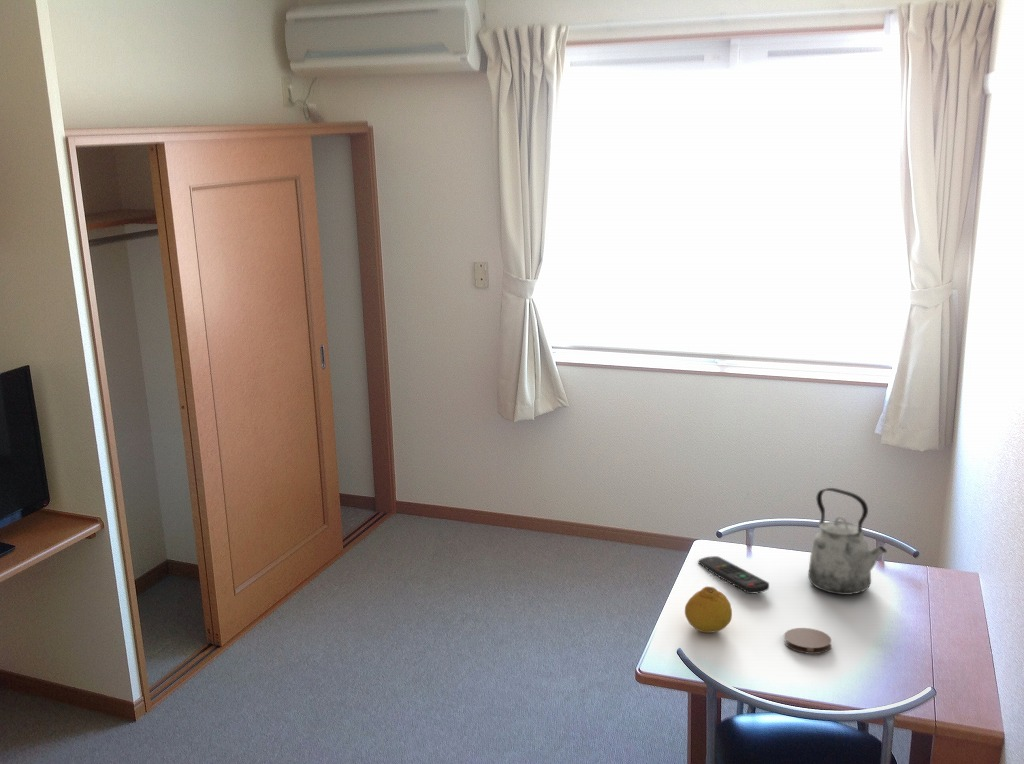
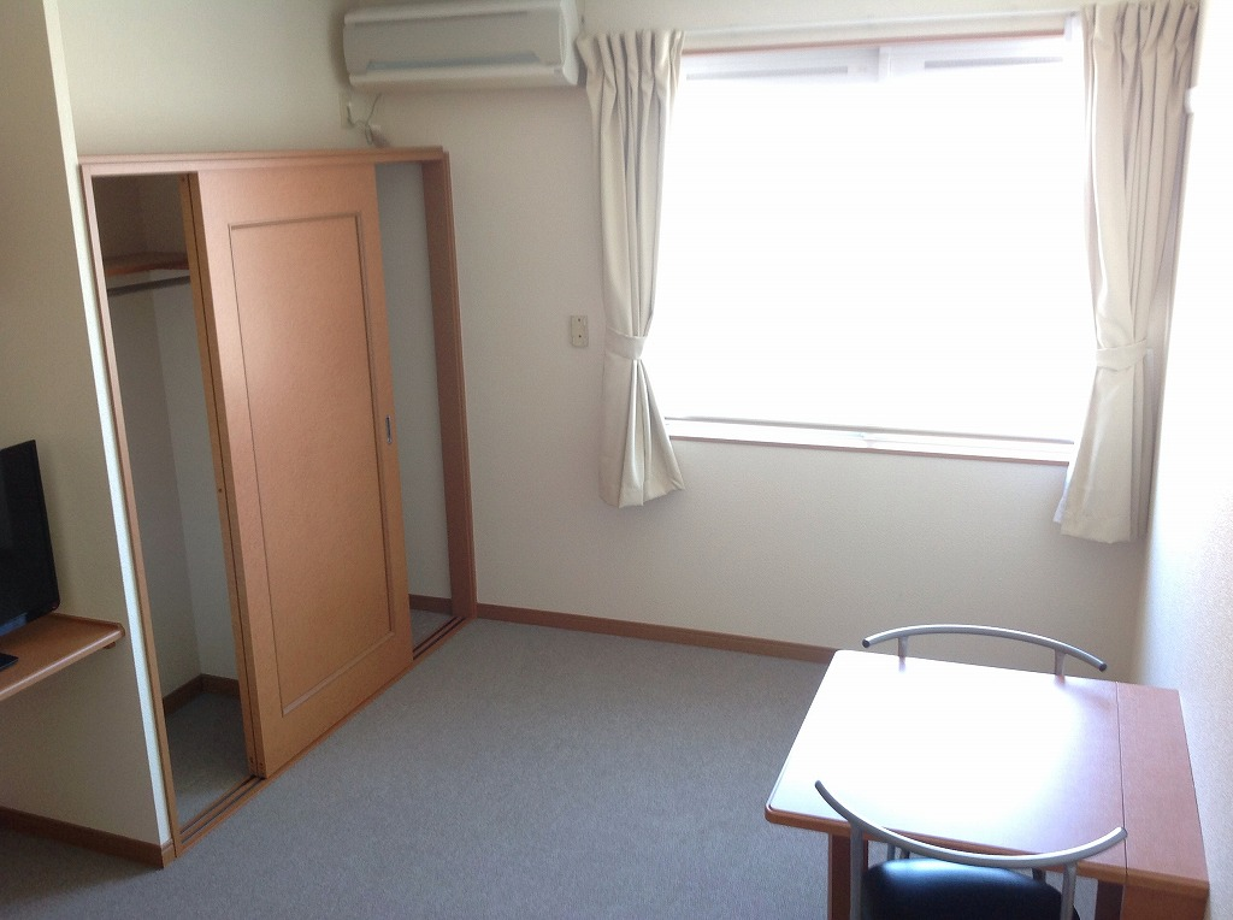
- remote control [697,555,770,595]
- kettle [807,487,888,596]
- coaster [783,627,832,655]
- fruit [684,586,733,634]
